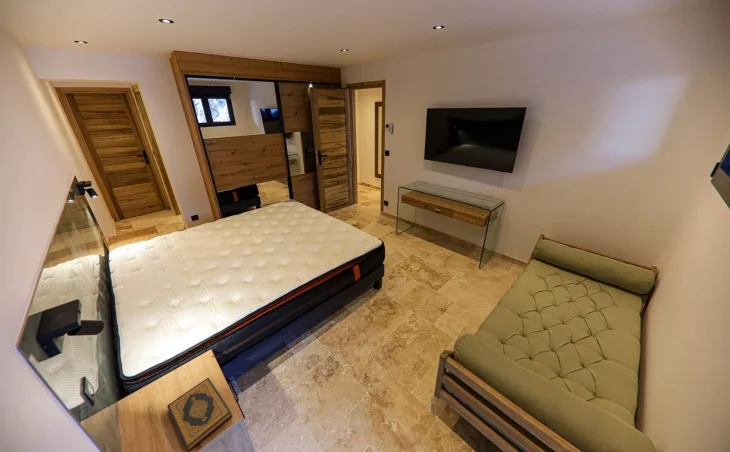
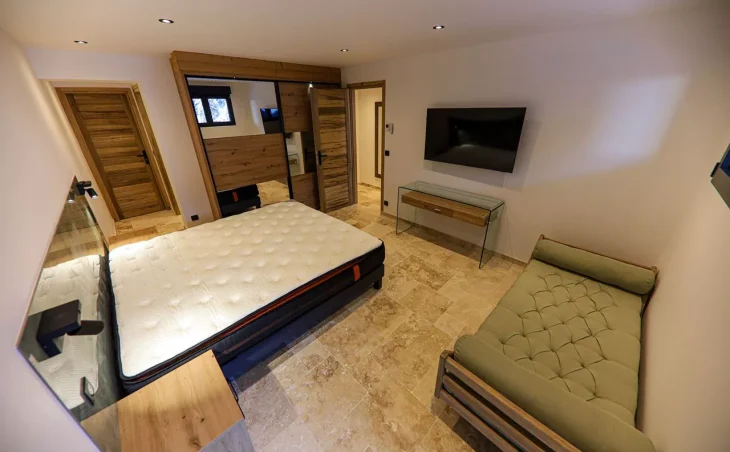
- hardback book [166,377,233,452]
